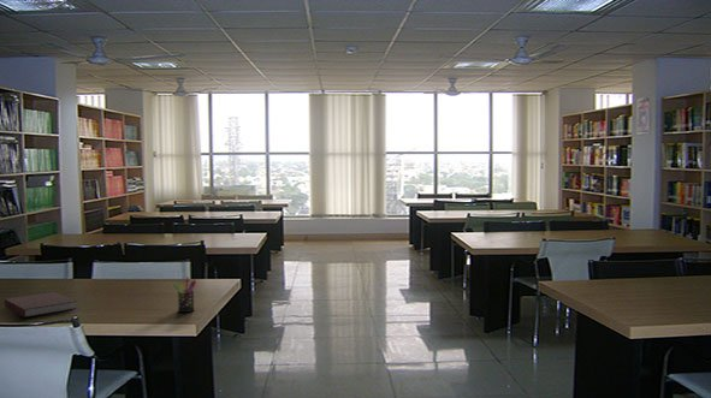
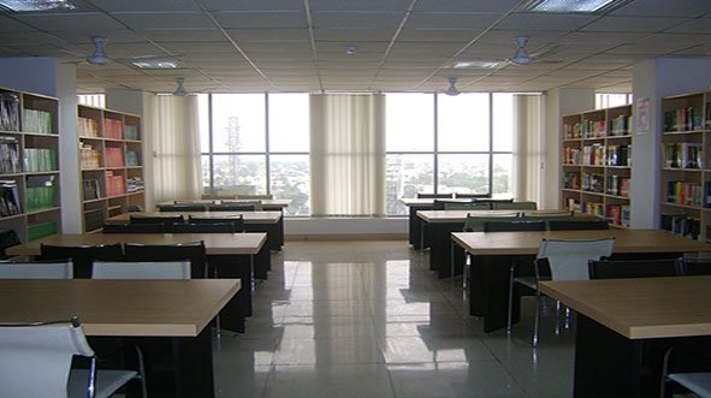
- pen holder [172,275,197,314]
- notebook [4,291,78,319]
